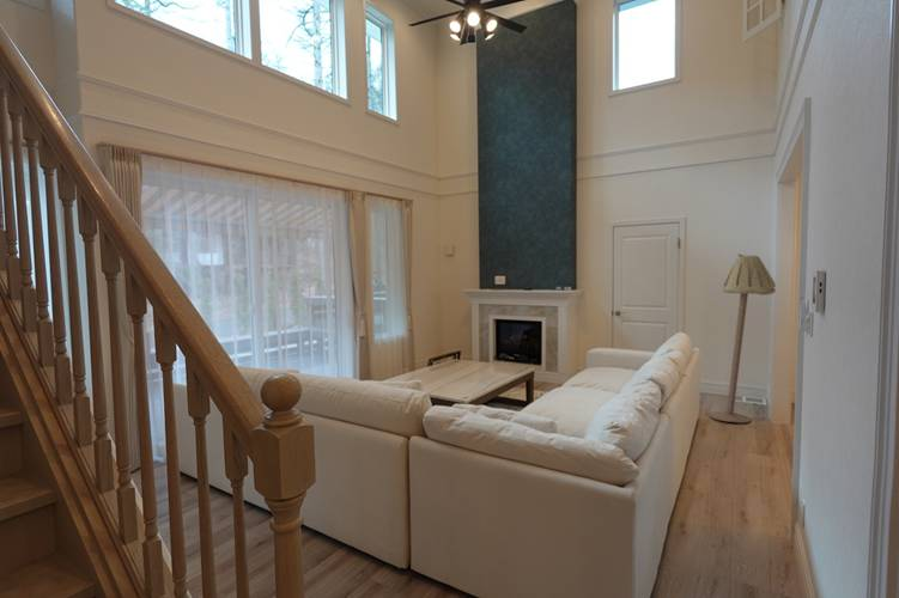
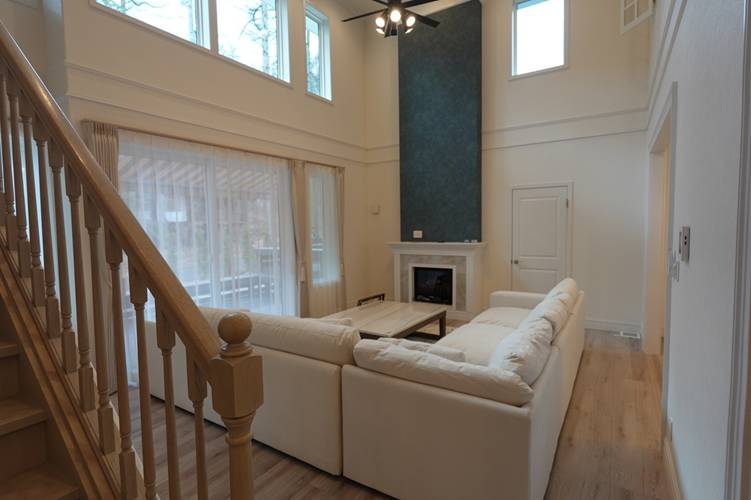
- floor lamp [709,252,777,425]
